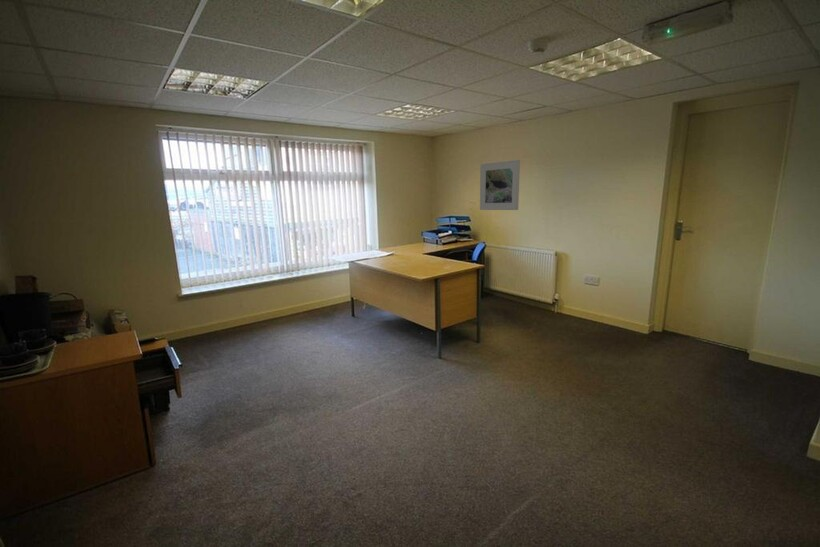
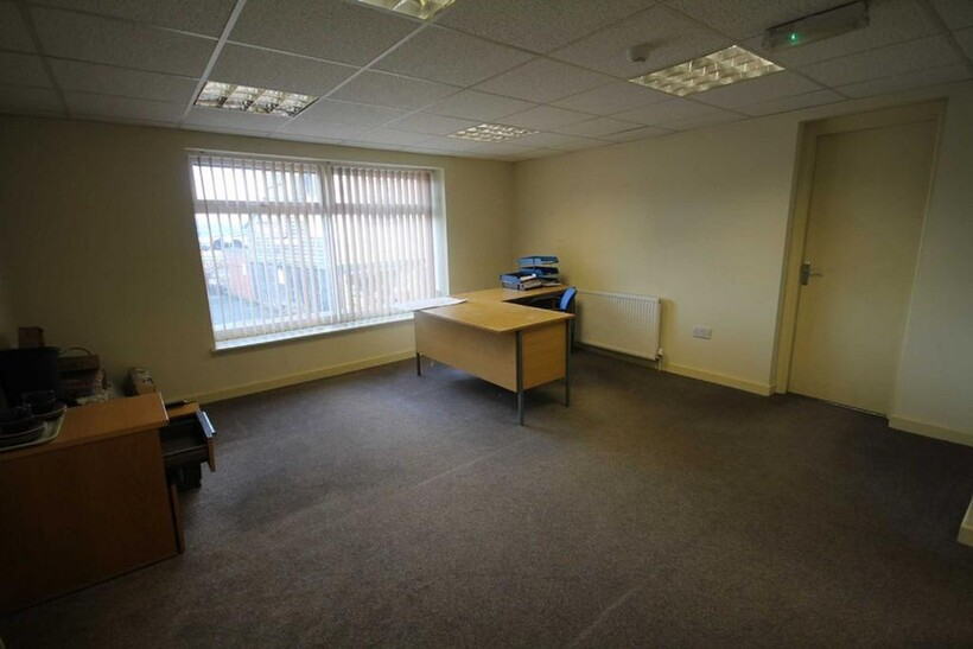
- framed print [479,159,521,211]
